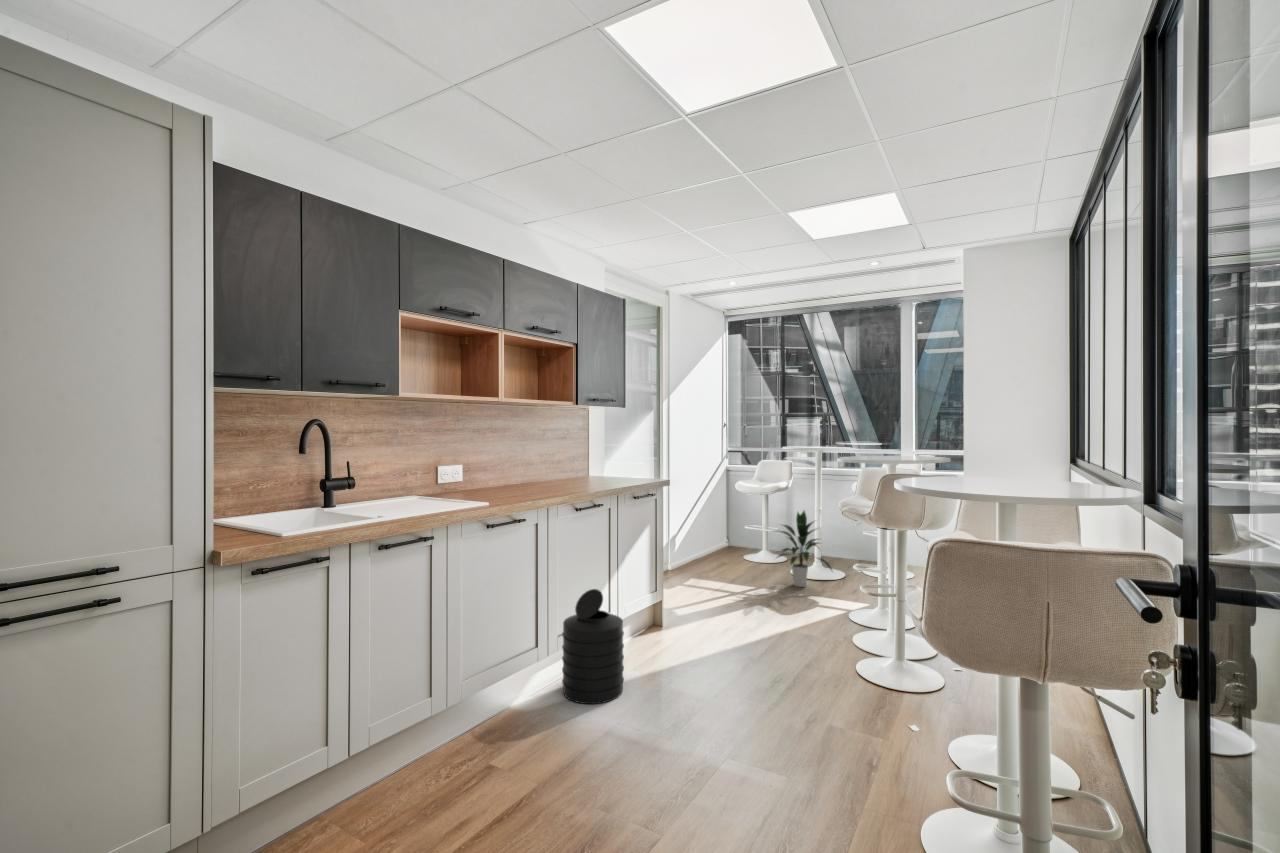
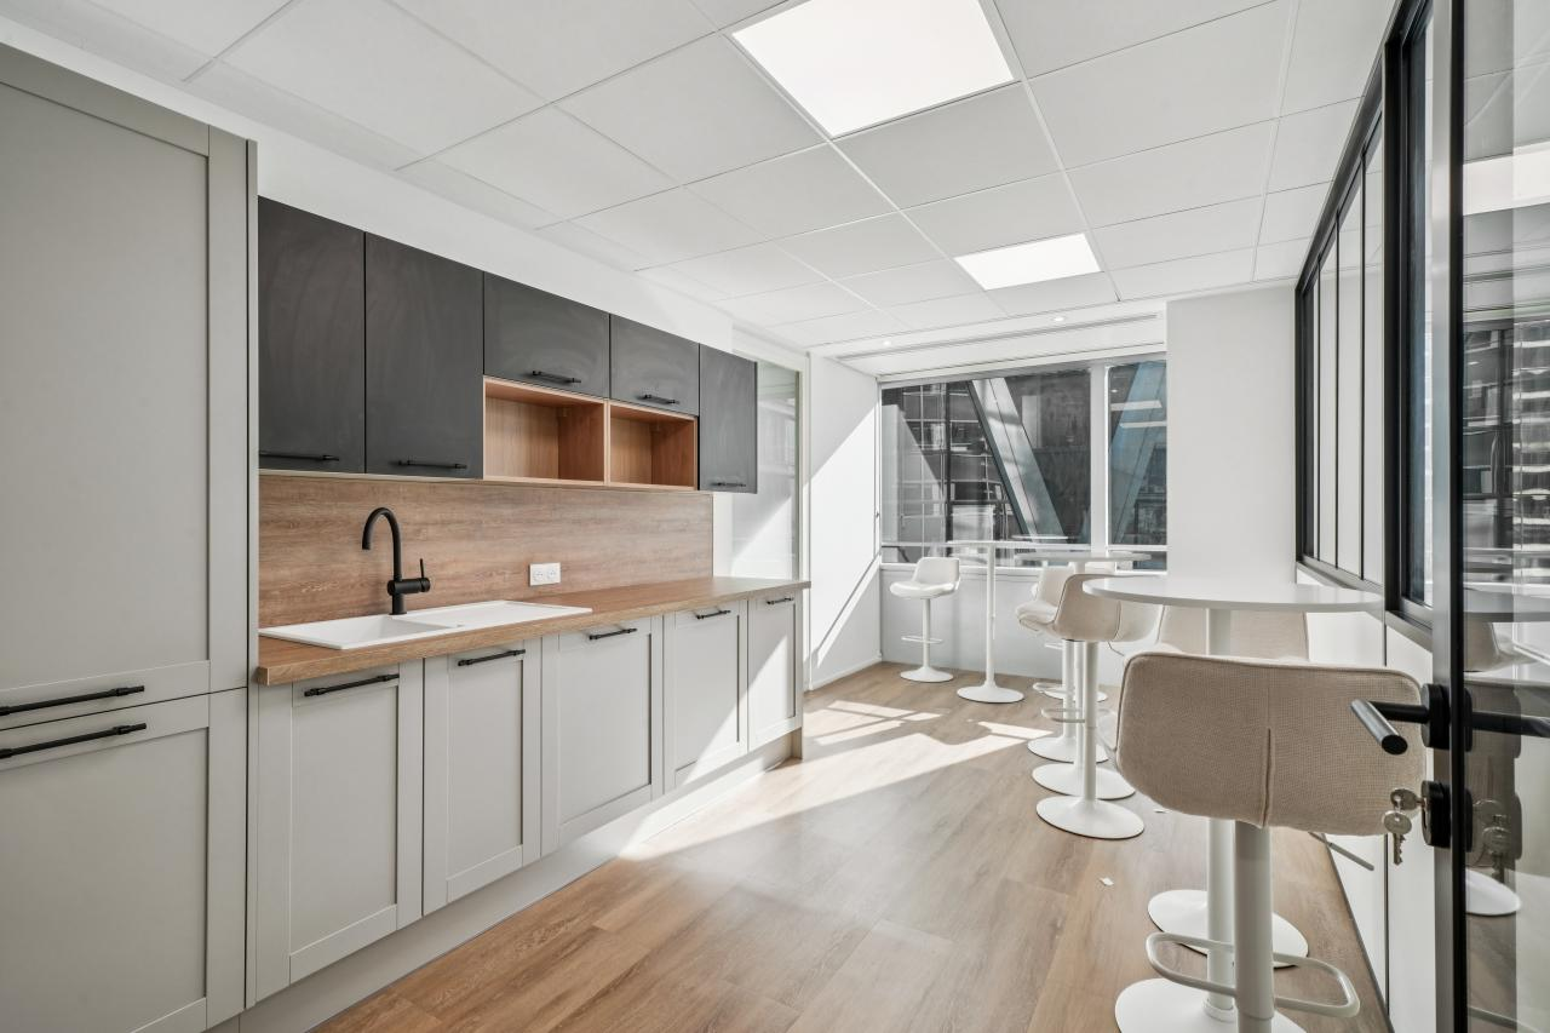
- indoor plant [774,509,834,588]
- trash can [561,588,625,705]
